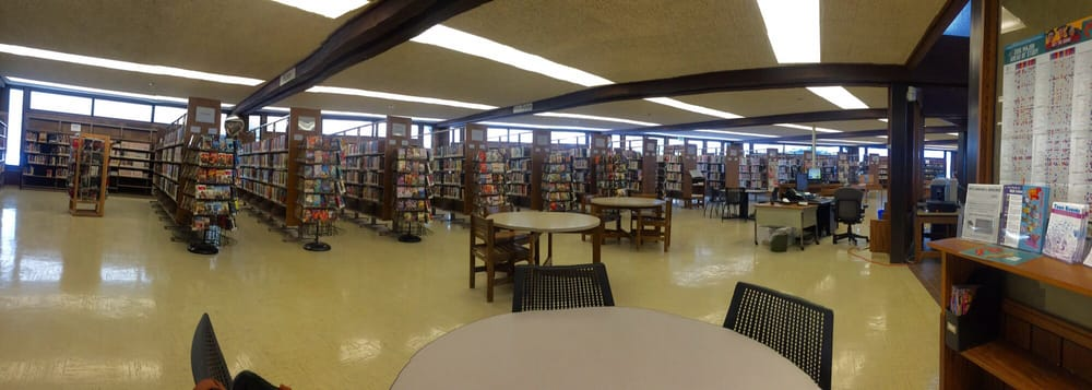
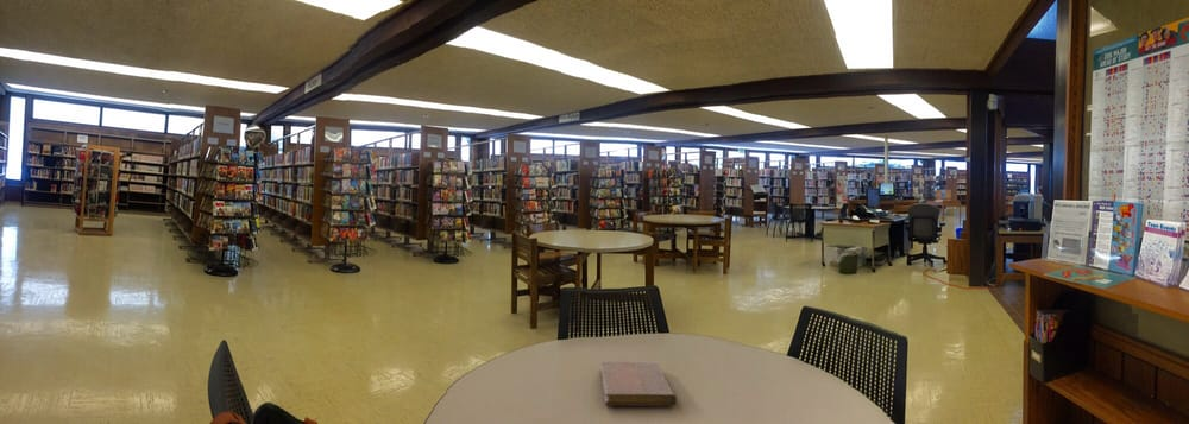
+ notebook [599,361,678,407]
